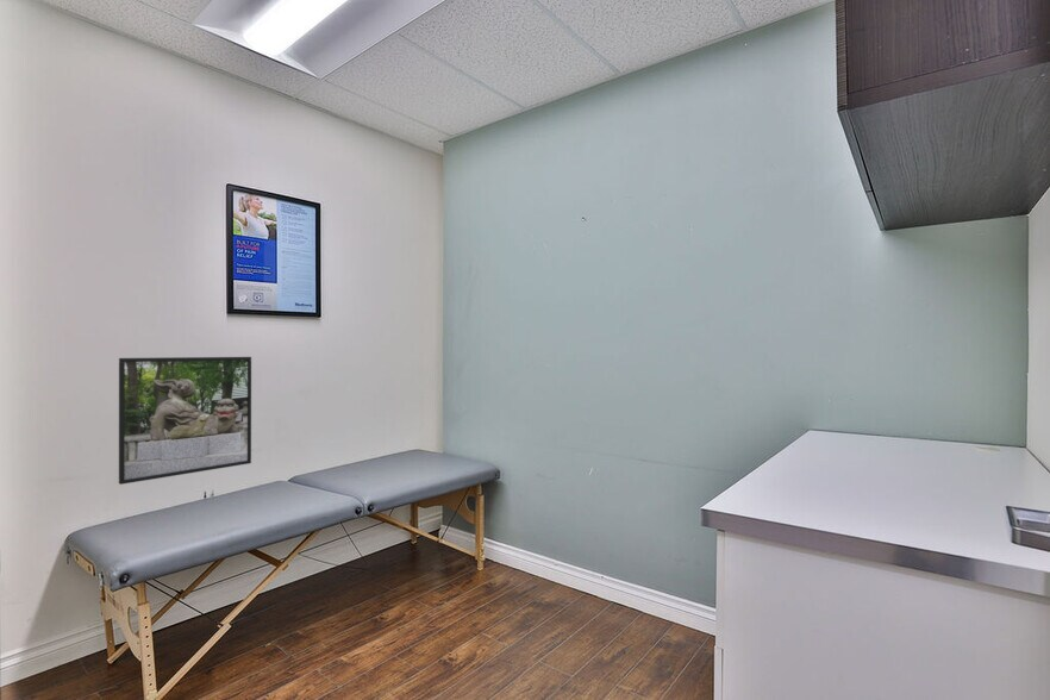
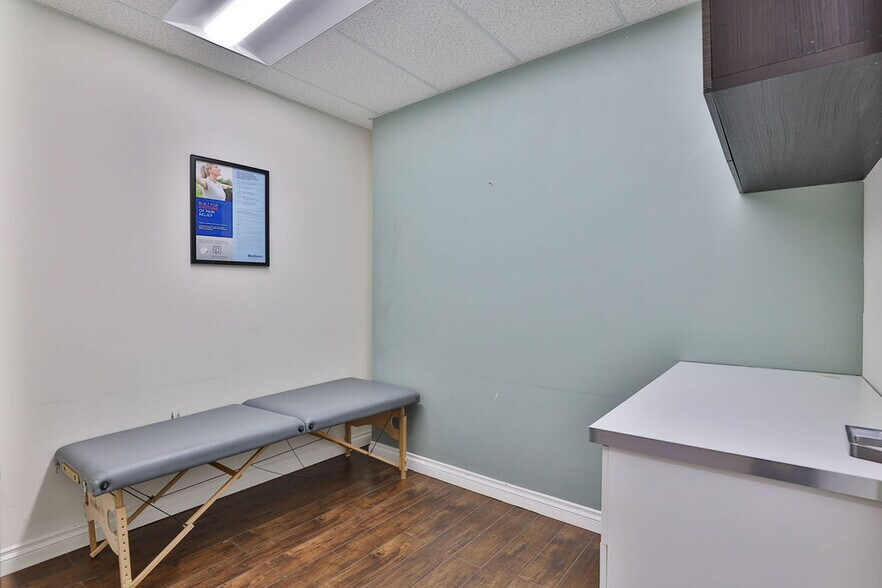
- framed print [118,356,252,486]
